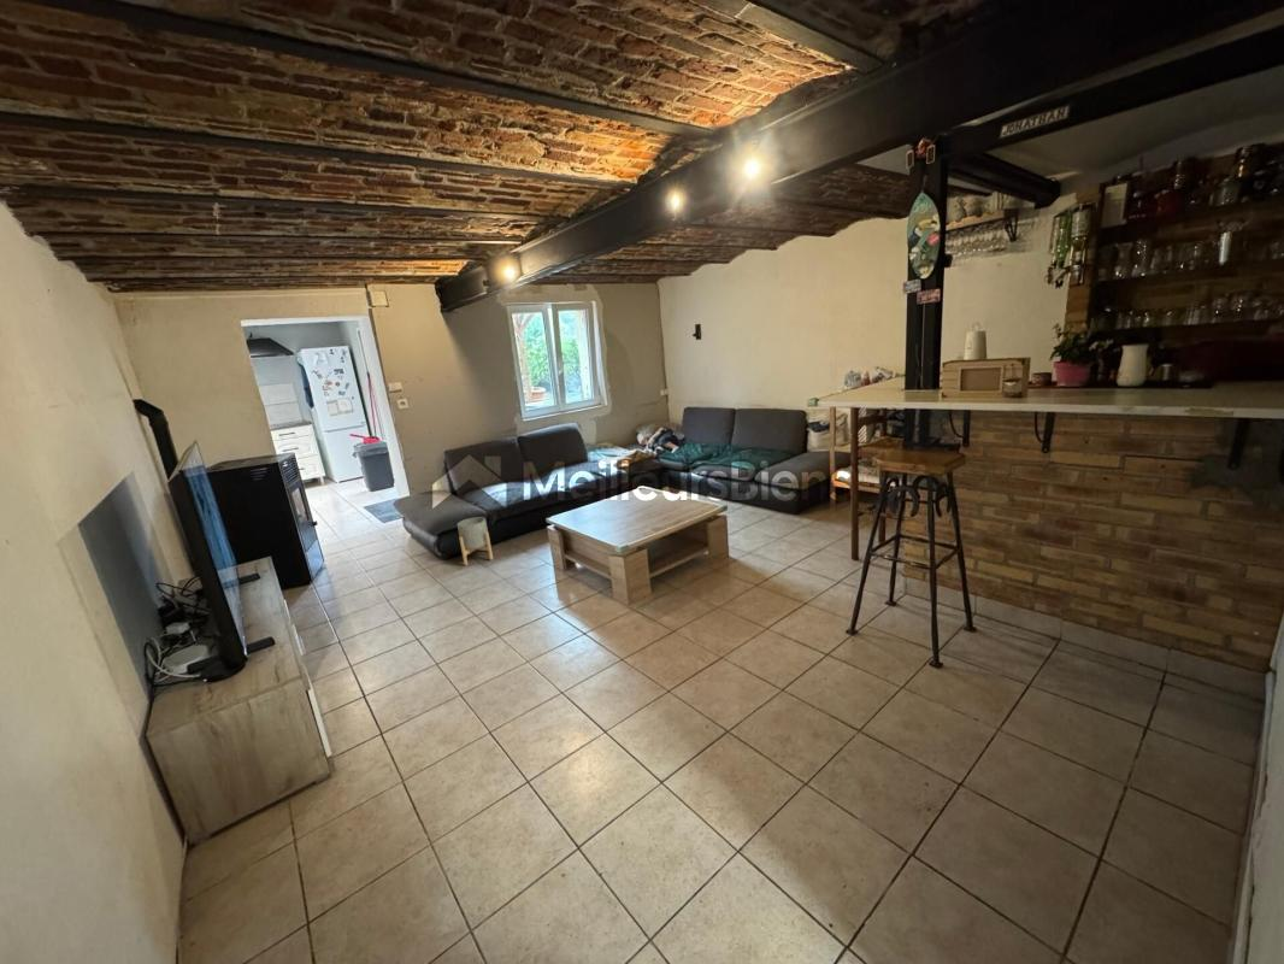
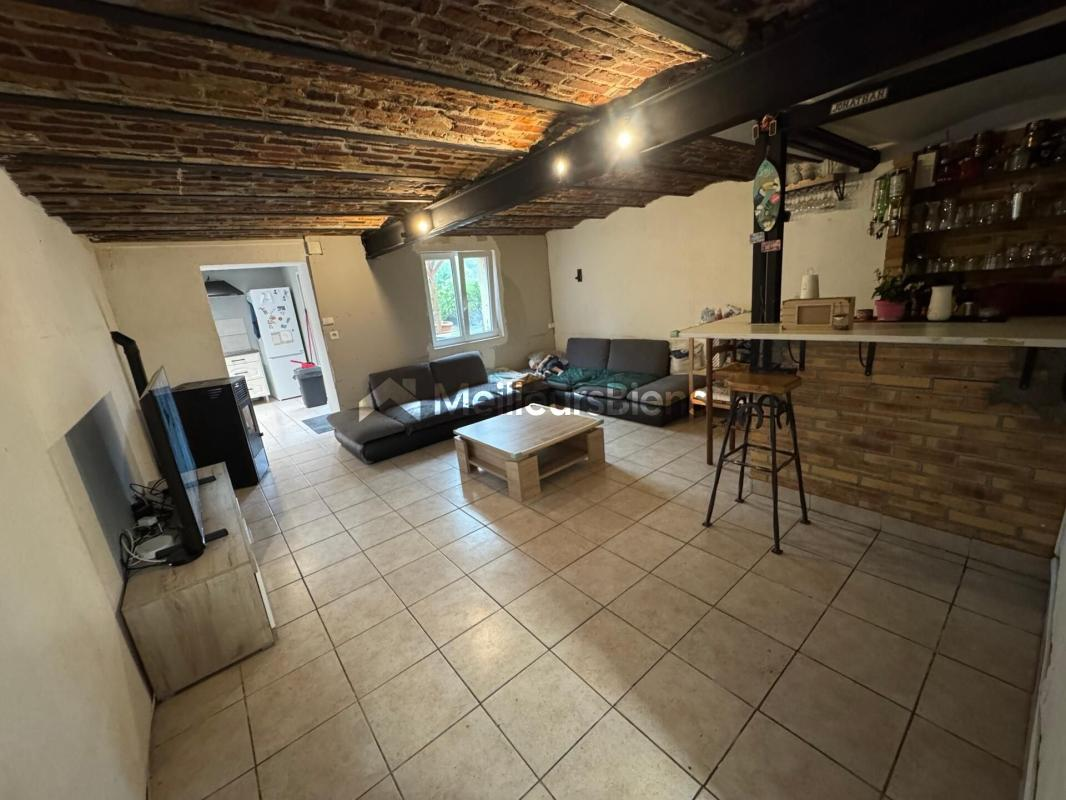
- planter [457,516,494,566]
